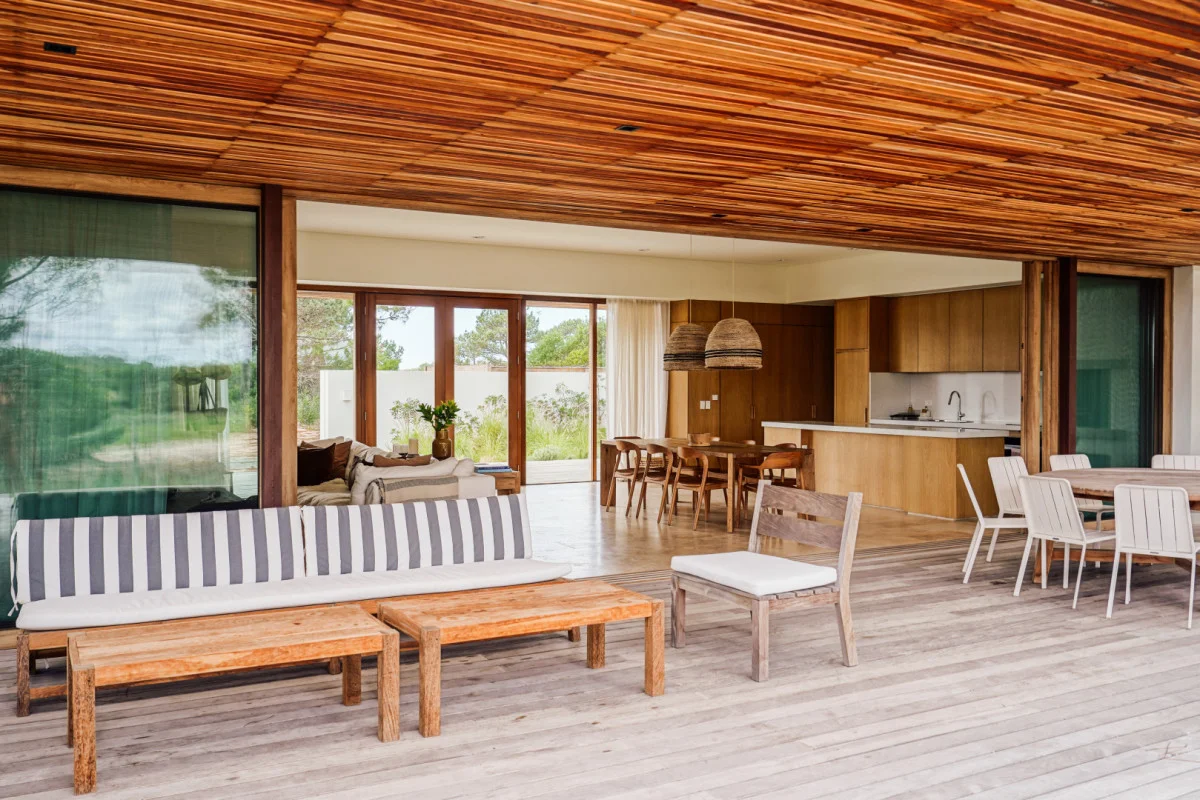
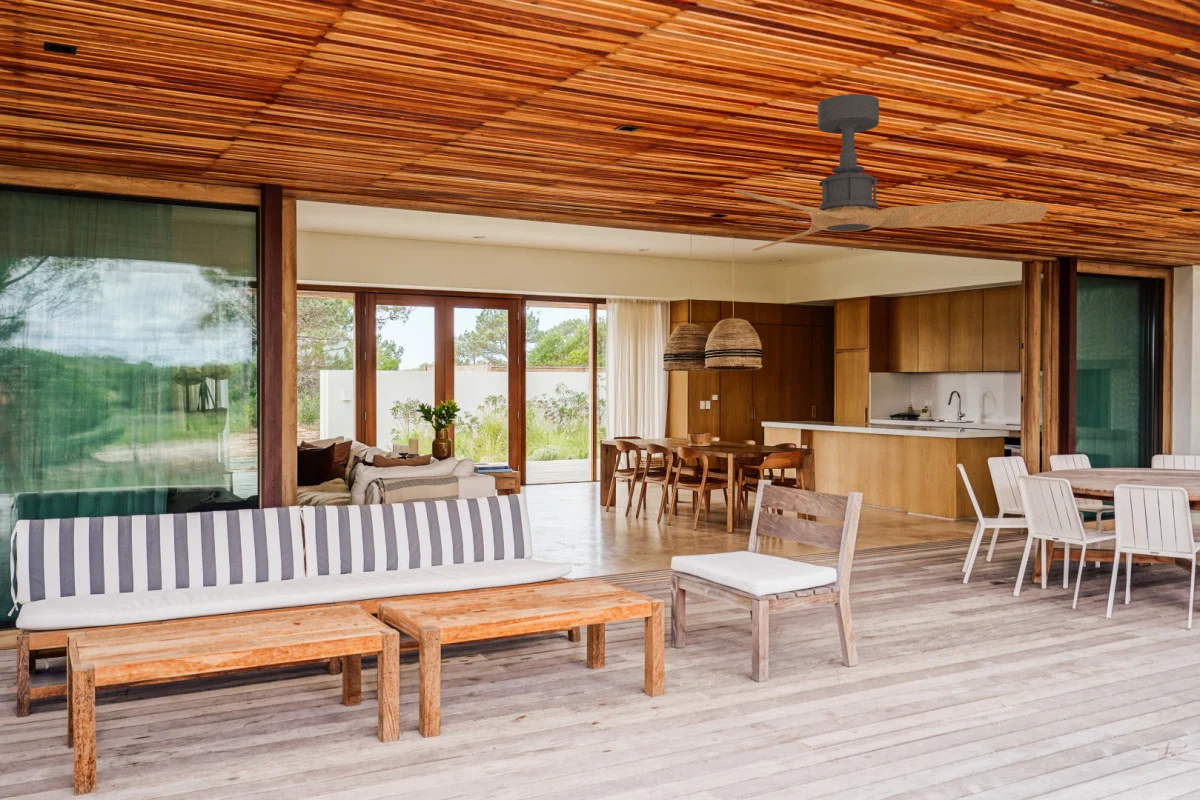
+ ceiling fan [733,93,1048,252]
